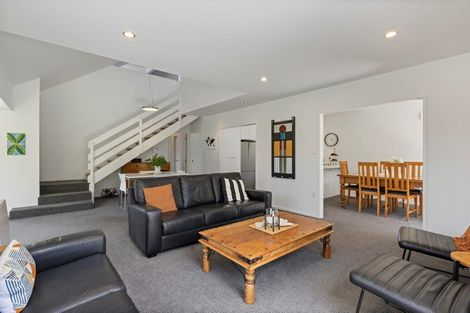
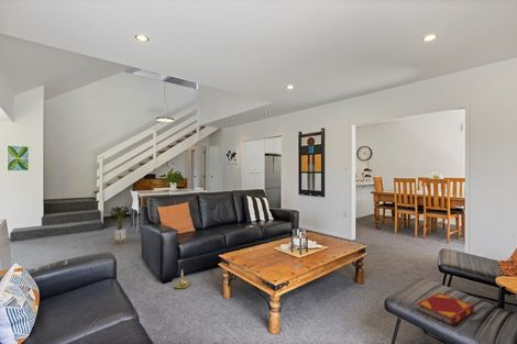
+ house plant [108,206,131,246]
+ hardback book [416,291,475,326]
+ candle holder [173,268,193,290]
